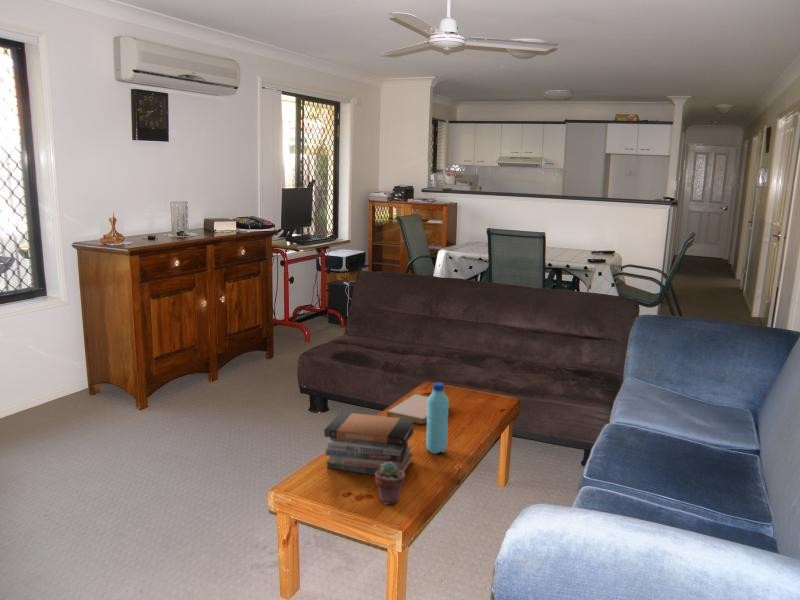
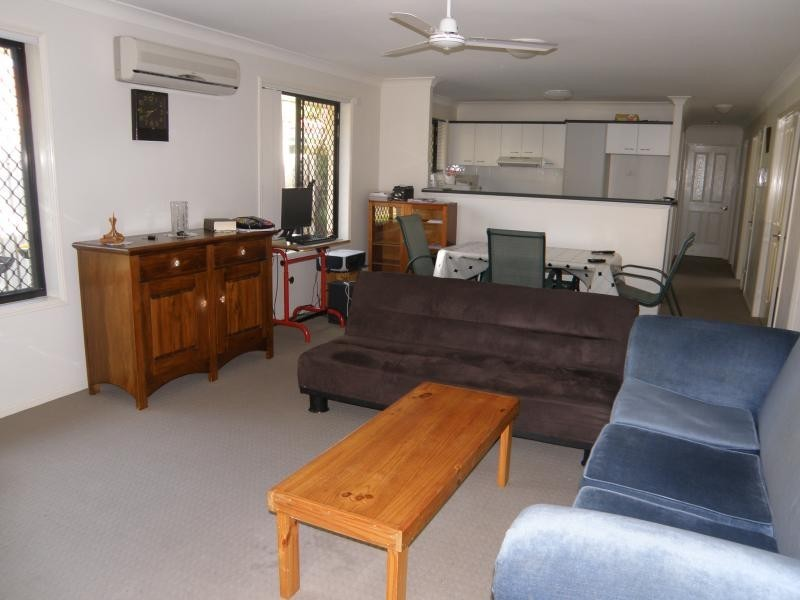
- notebook [386,394,429,426]
- book stack [323,411,416,476]
- potted succulent [374,462,406,506]
- water bottle [425,381,450,455]
